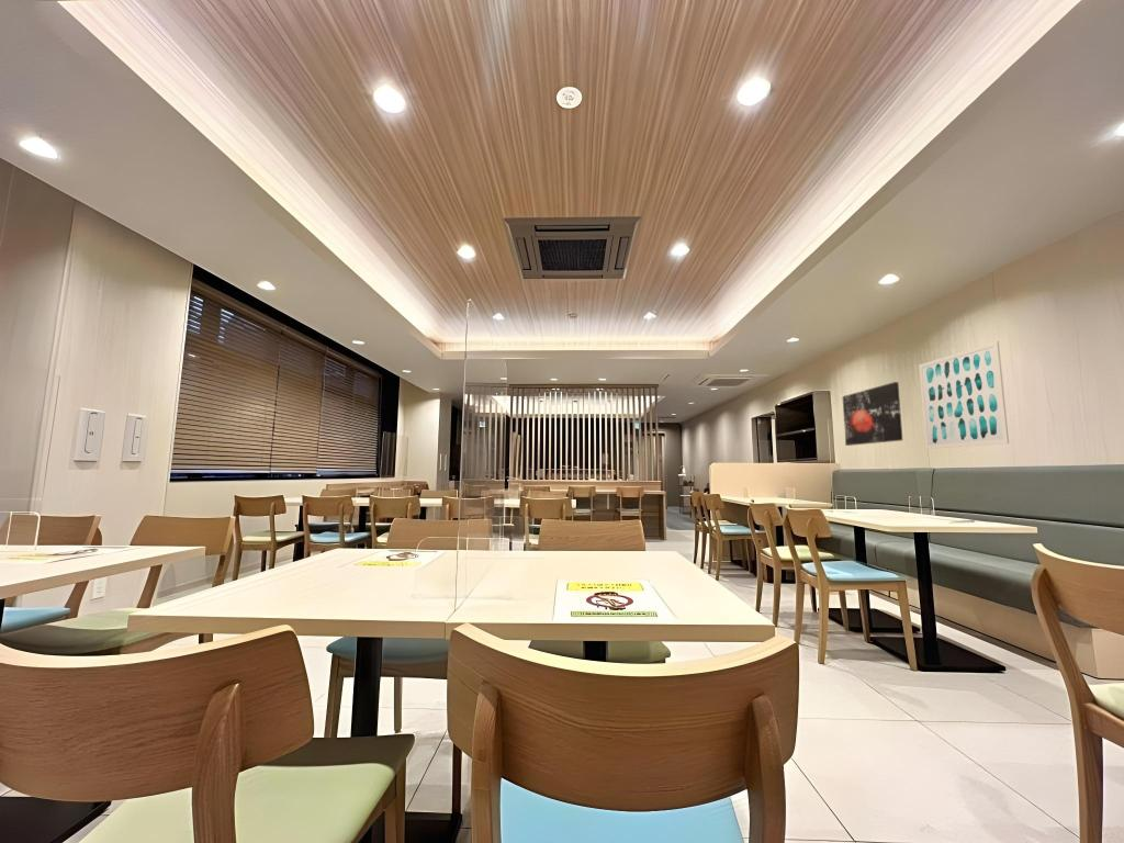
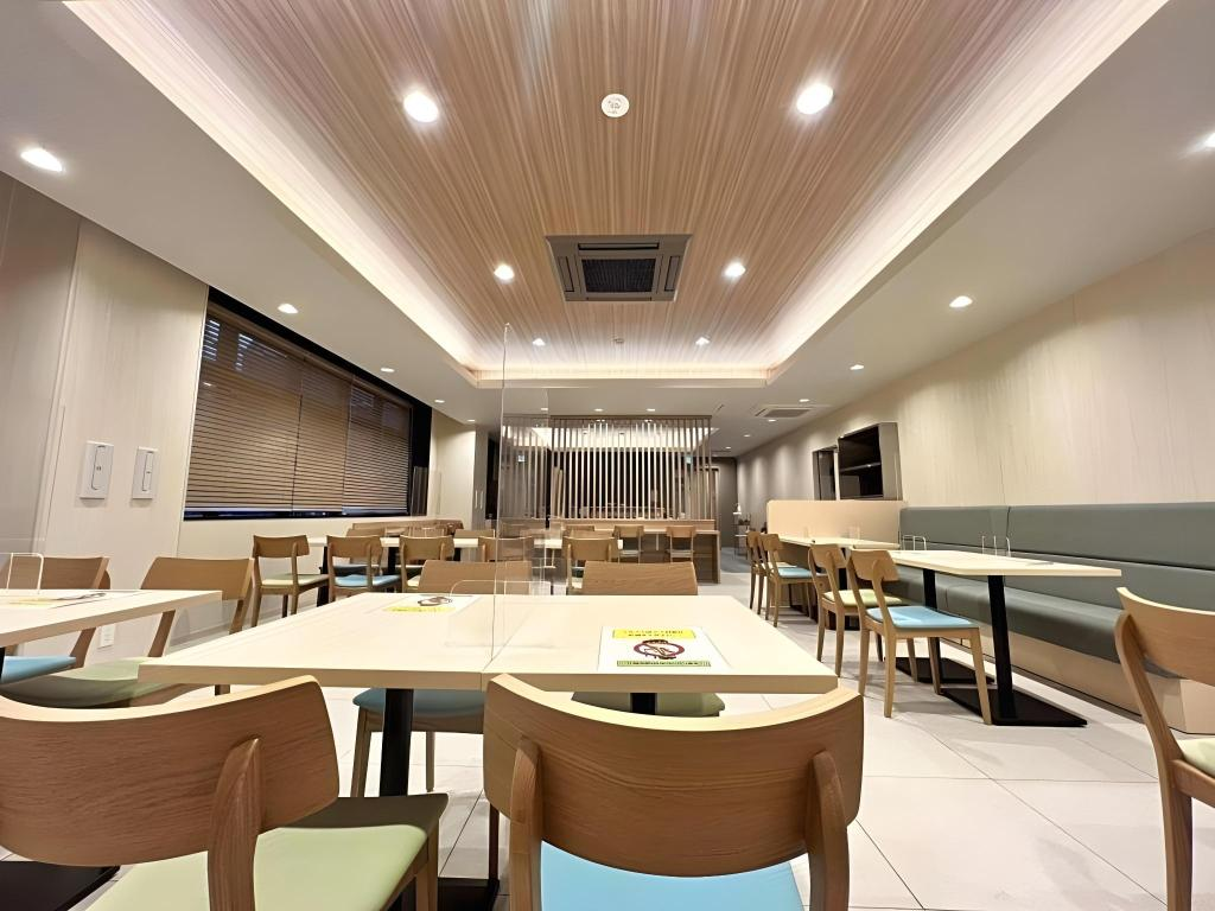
- wall art [918,340,1010,450]
- wall art [842,381,903,447]
